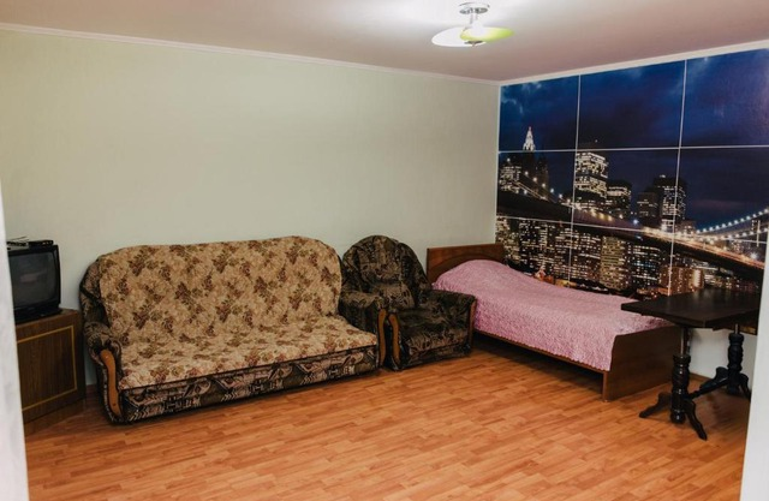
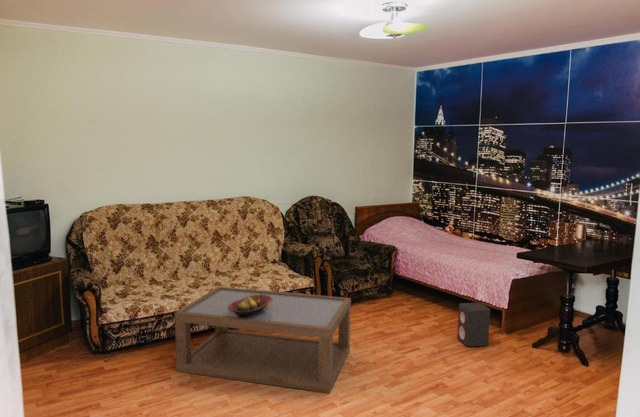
+ fruit bowl [228,294,272,317]
+ coffee table [174,285,352,394]
+ speaker [456,302,491,347]
